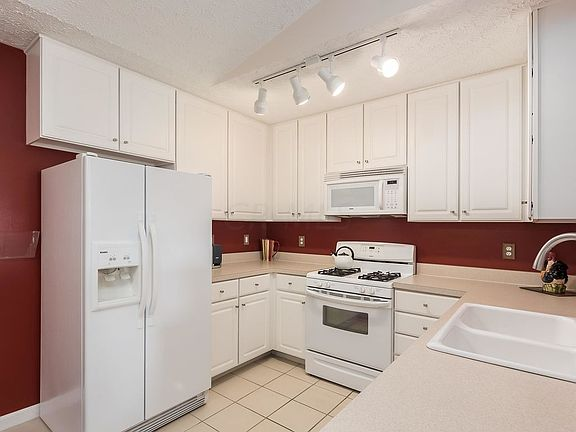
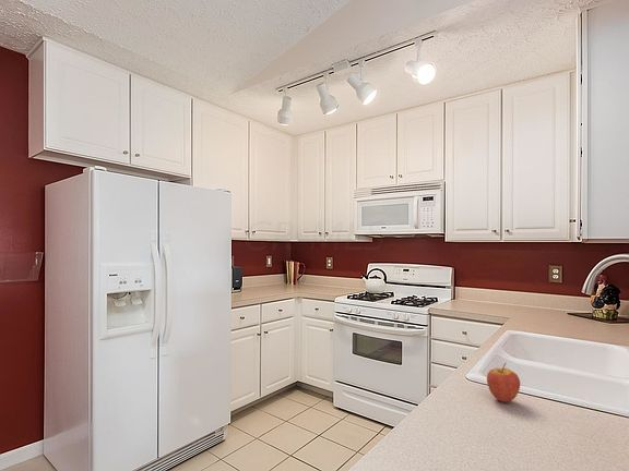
+ fruit [486,362,521,403]
